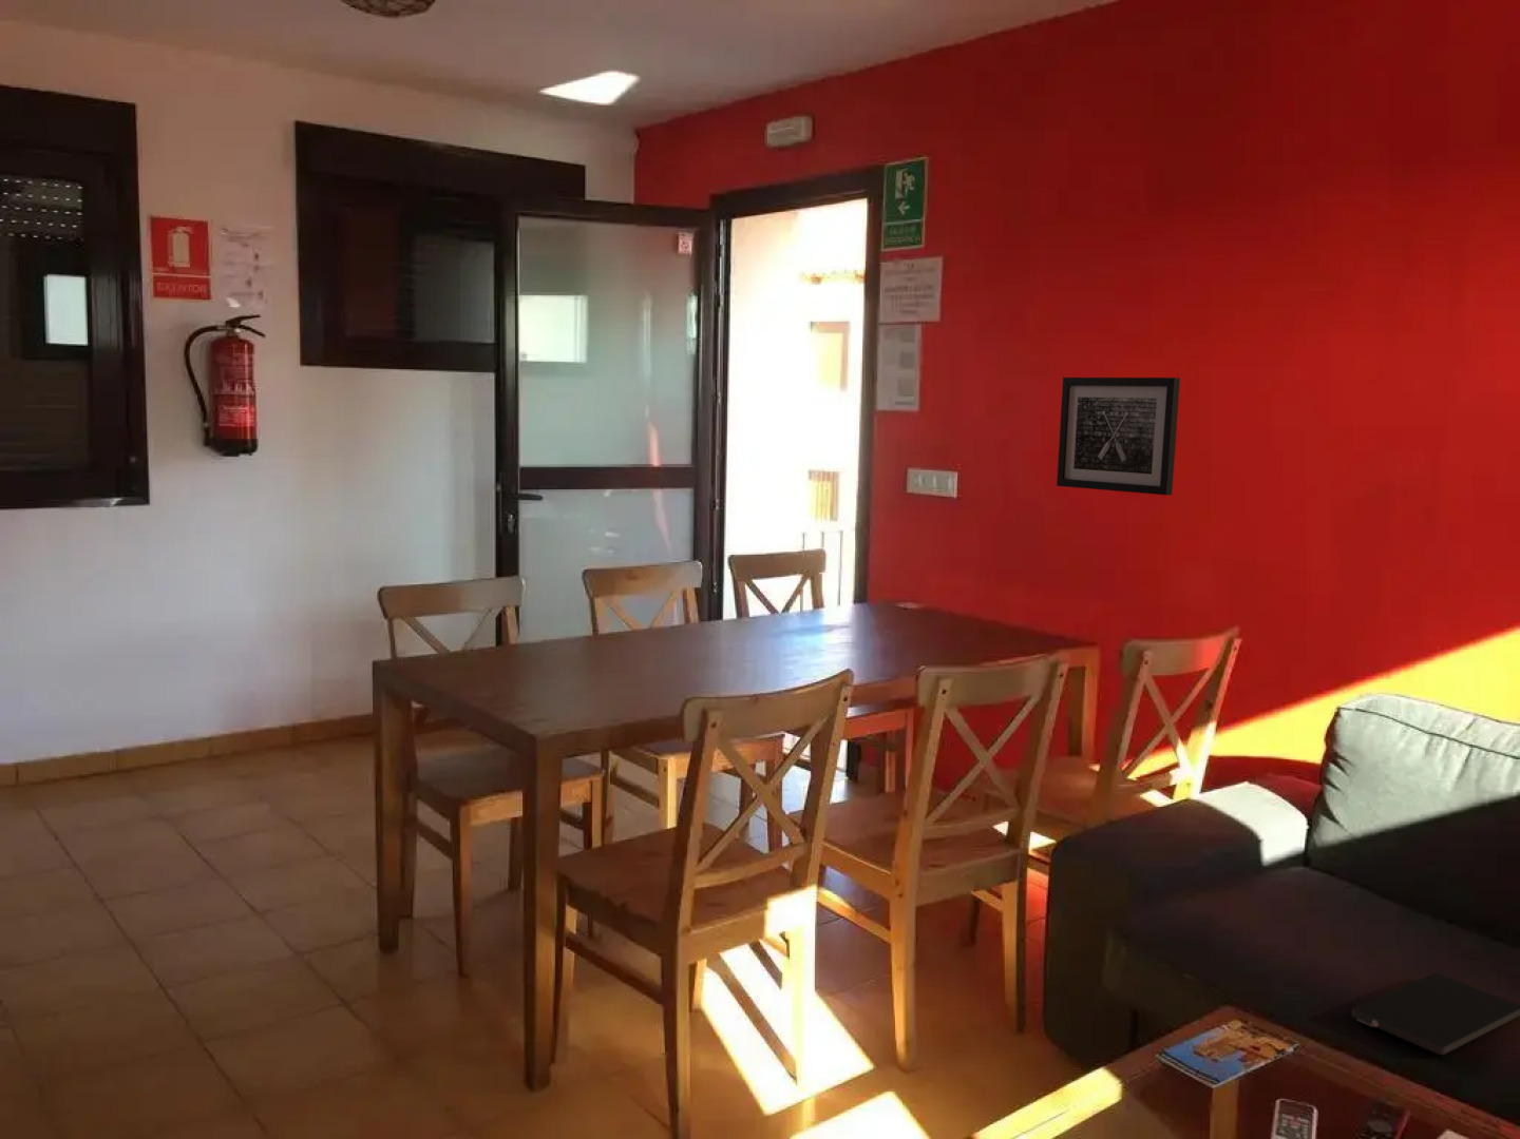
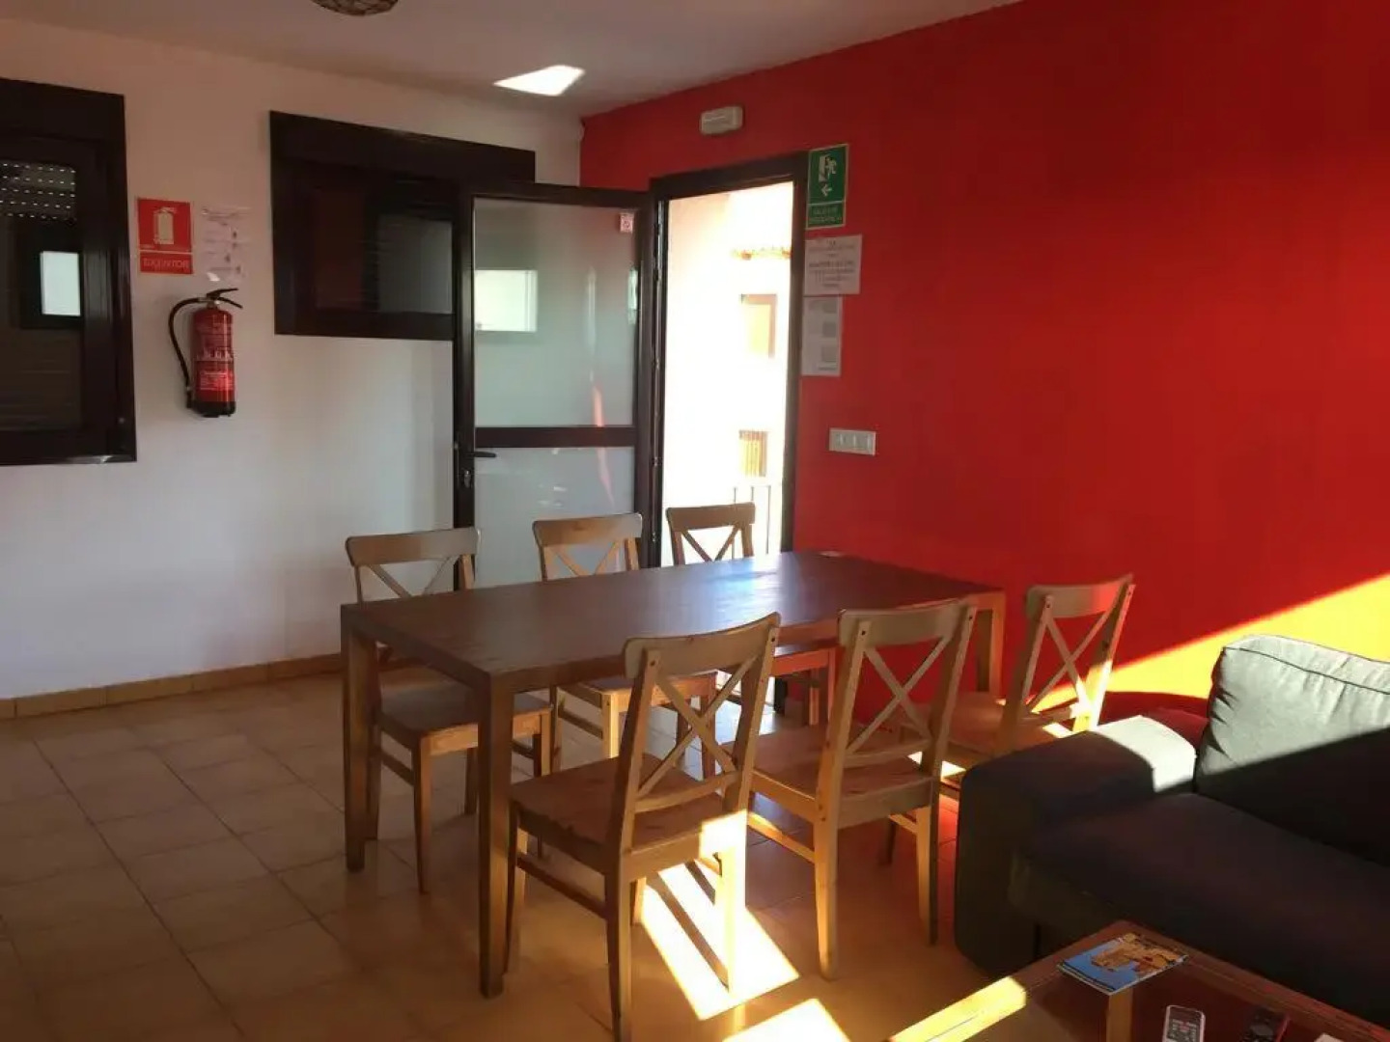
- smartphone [1351,973,1520,1055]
- wall art [1056,377,1181,495]
